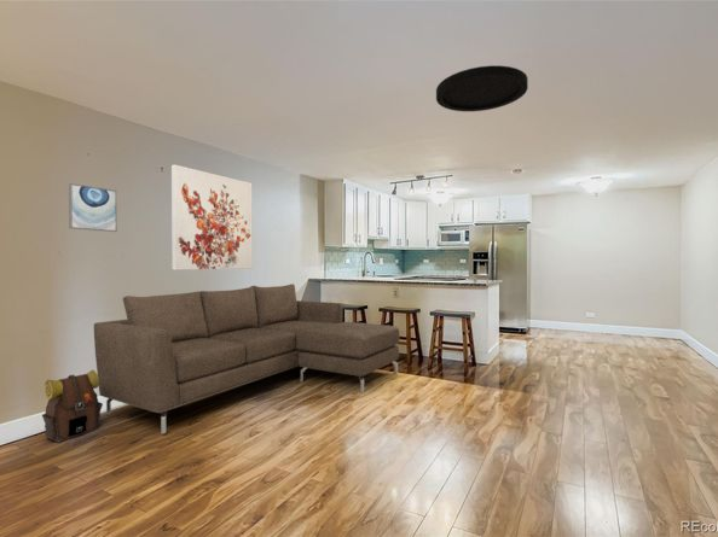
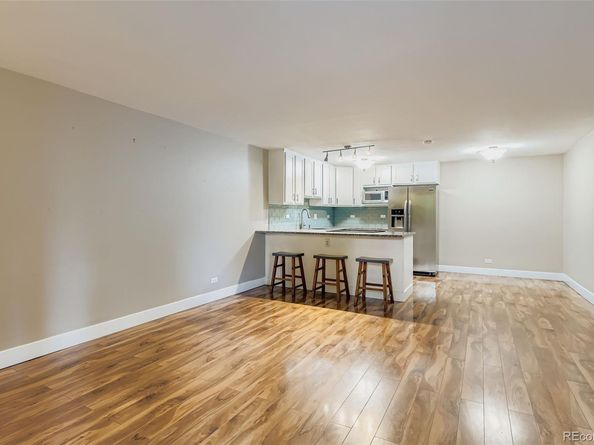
- wall art [170,164,254,272]
- ceiling light [435,64,529,112]
- backpack [41,369,104,444]
- wall art [68,182,118,233]
- sofa [93,282,400,434]
